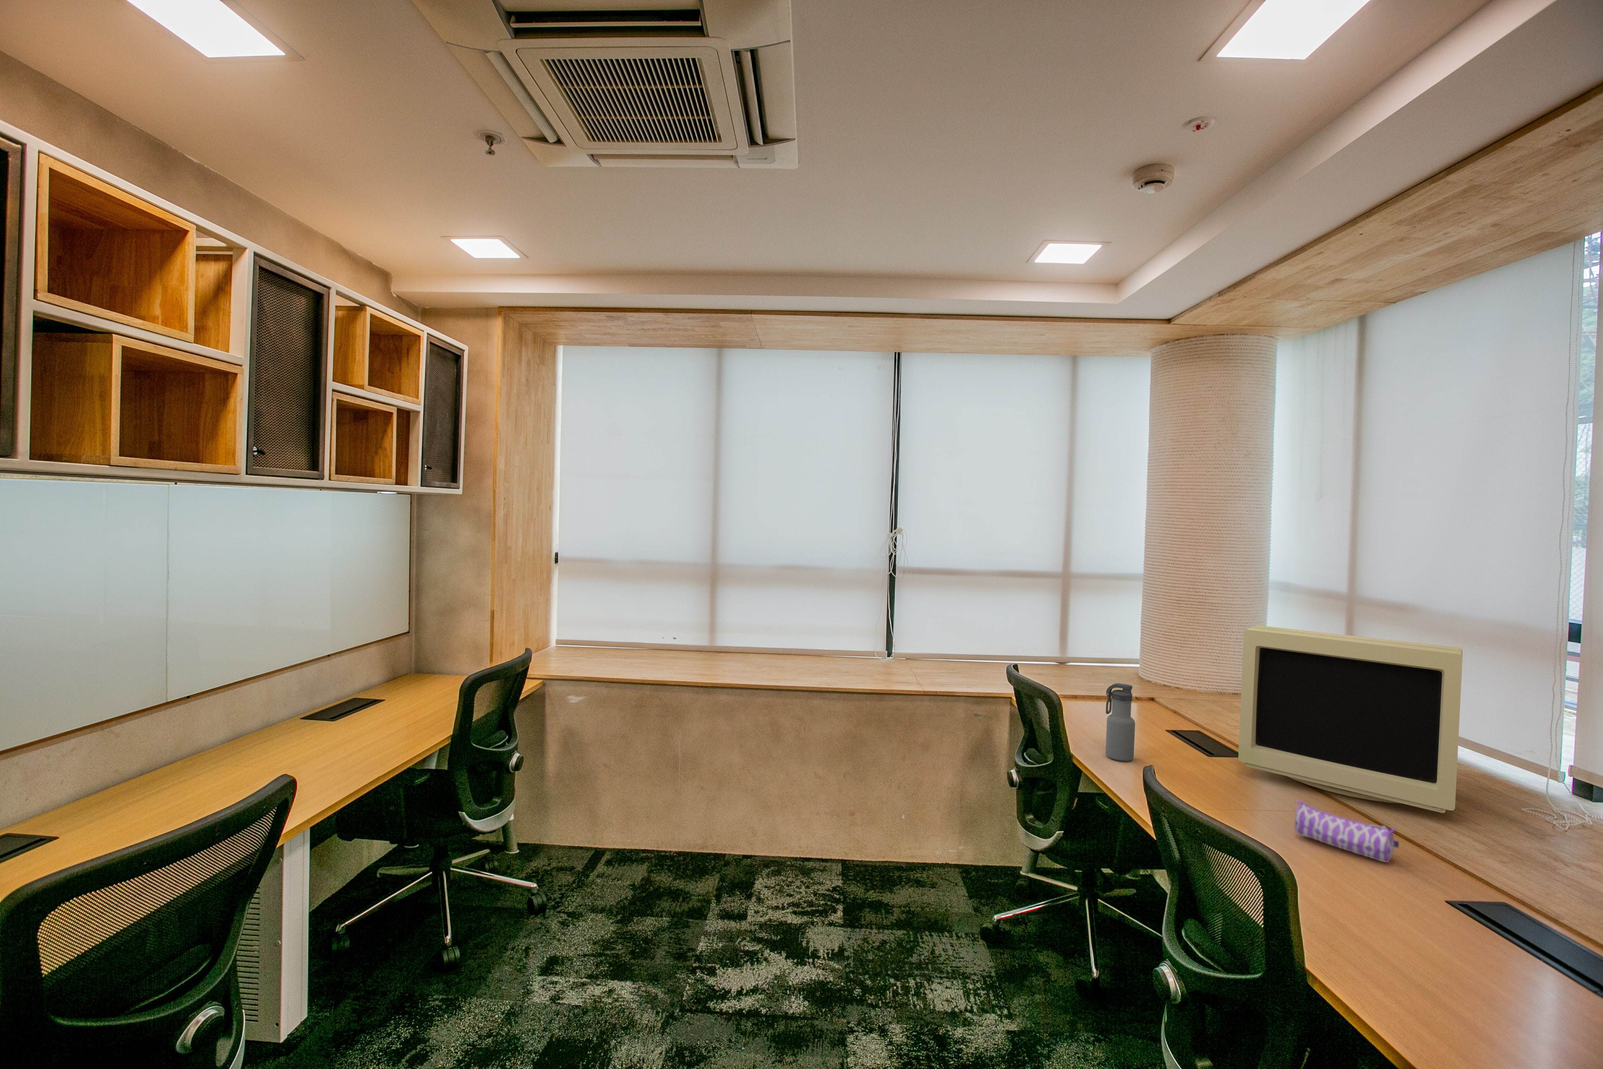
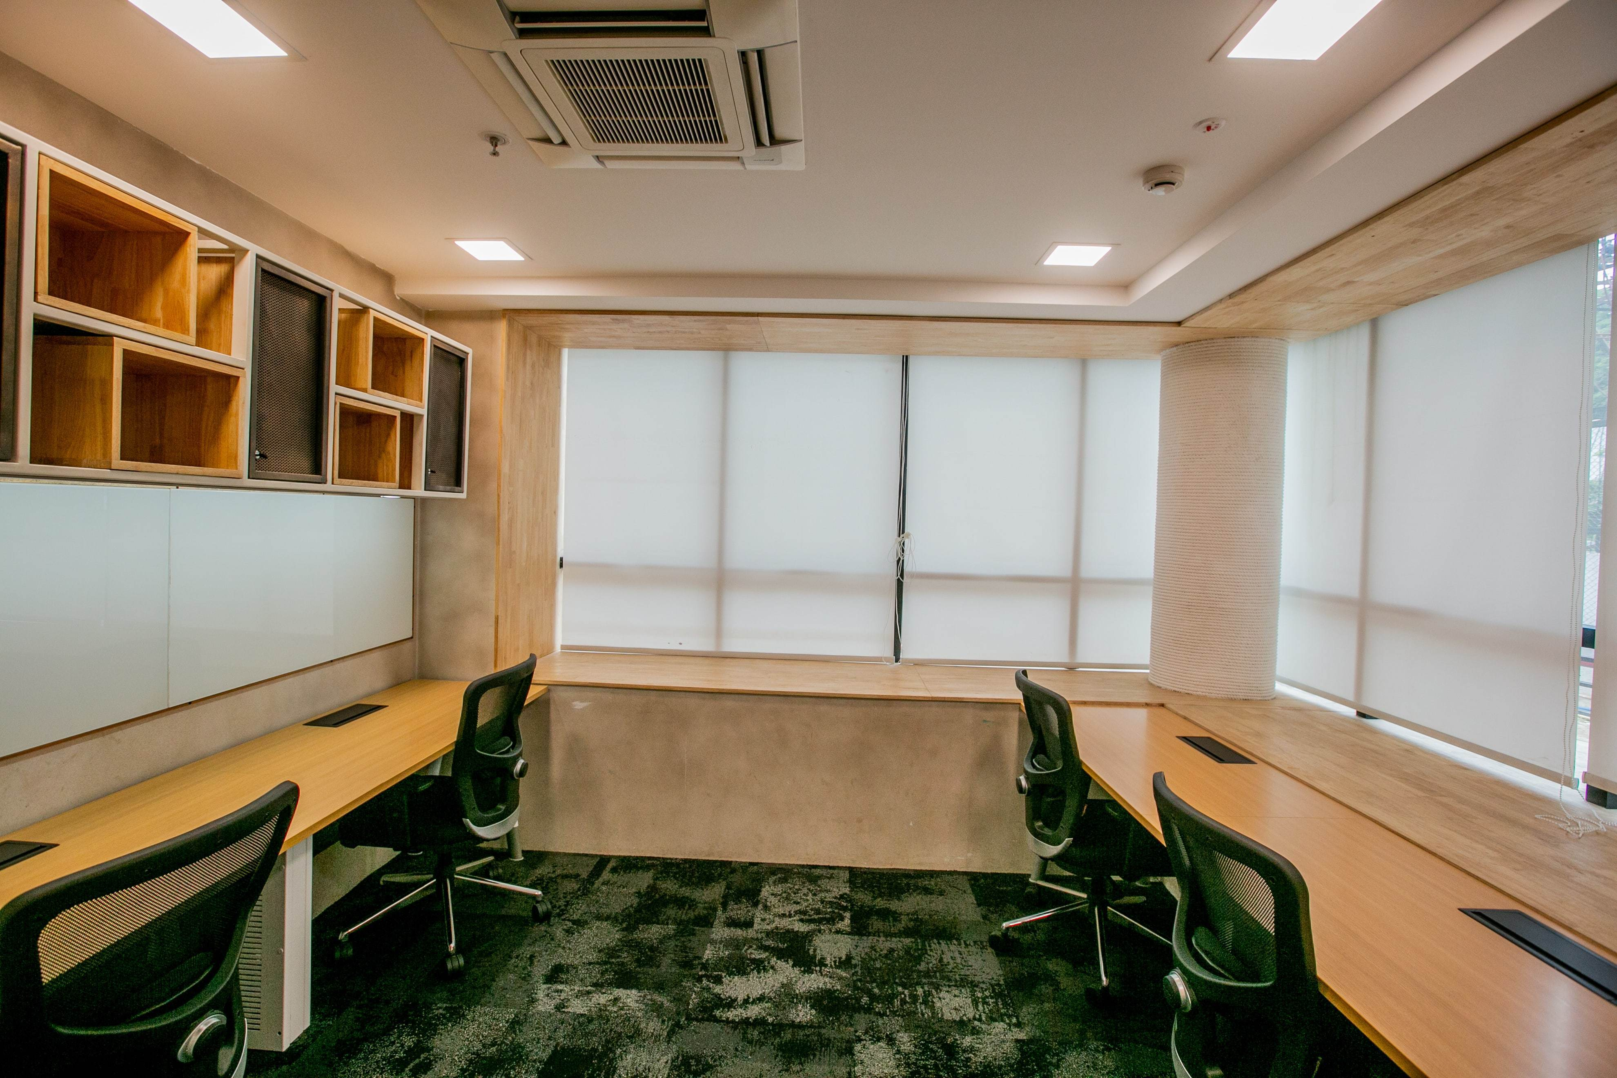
- pencil case [1294,799,1399,863]
- monitor [1238,625,1463,814]
- water bottle [1106,682,1135,761]
